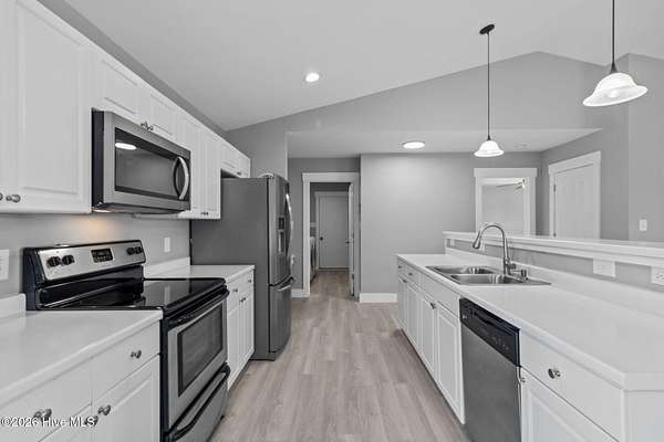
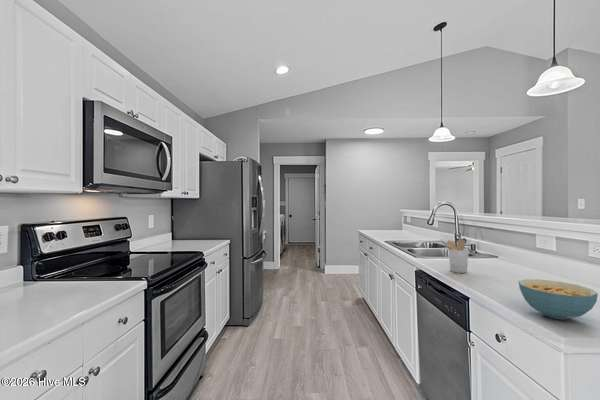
+ utensil holder [439,238,469,274]
+ cereal bowl [518,278,599,321]
